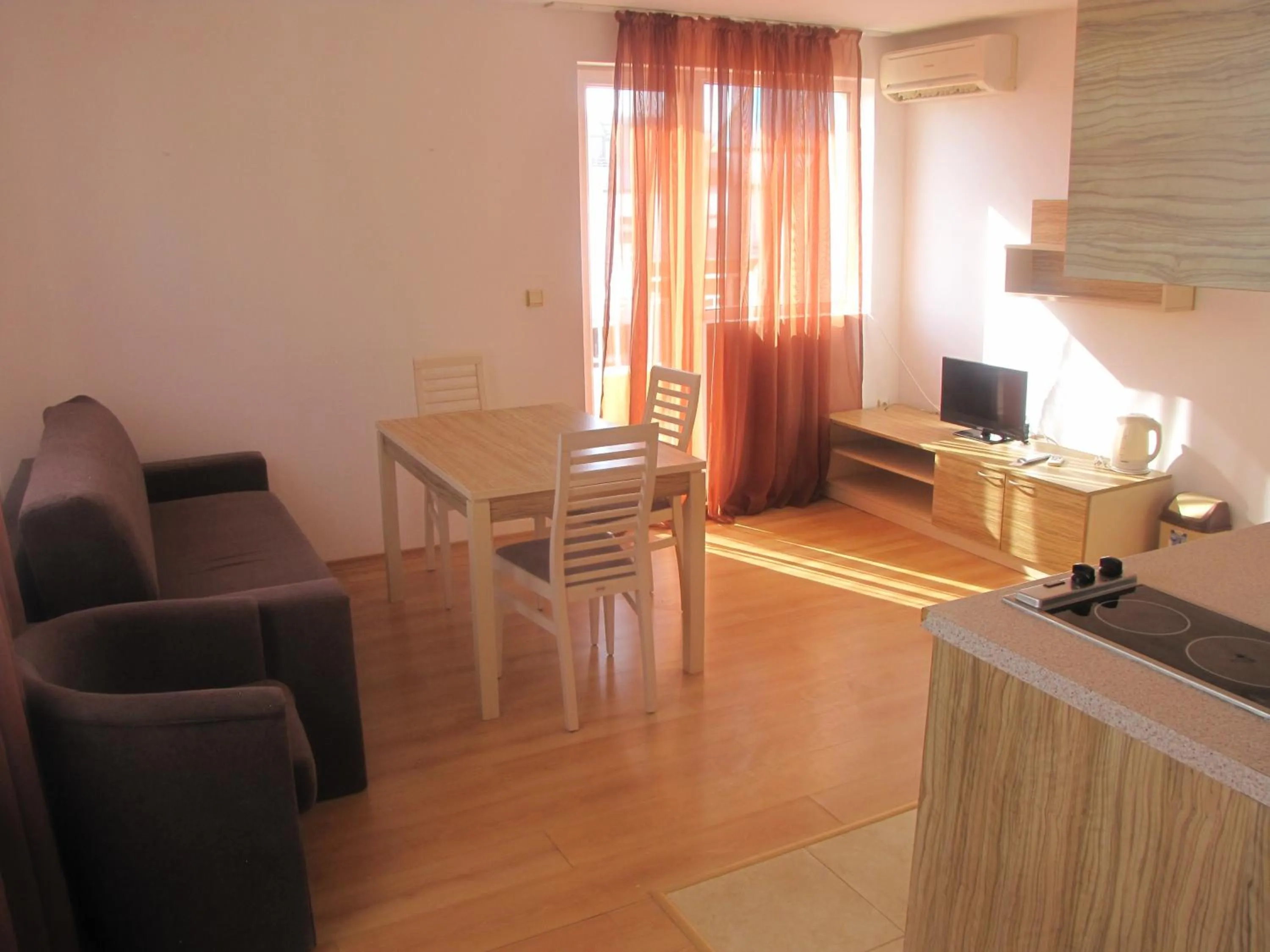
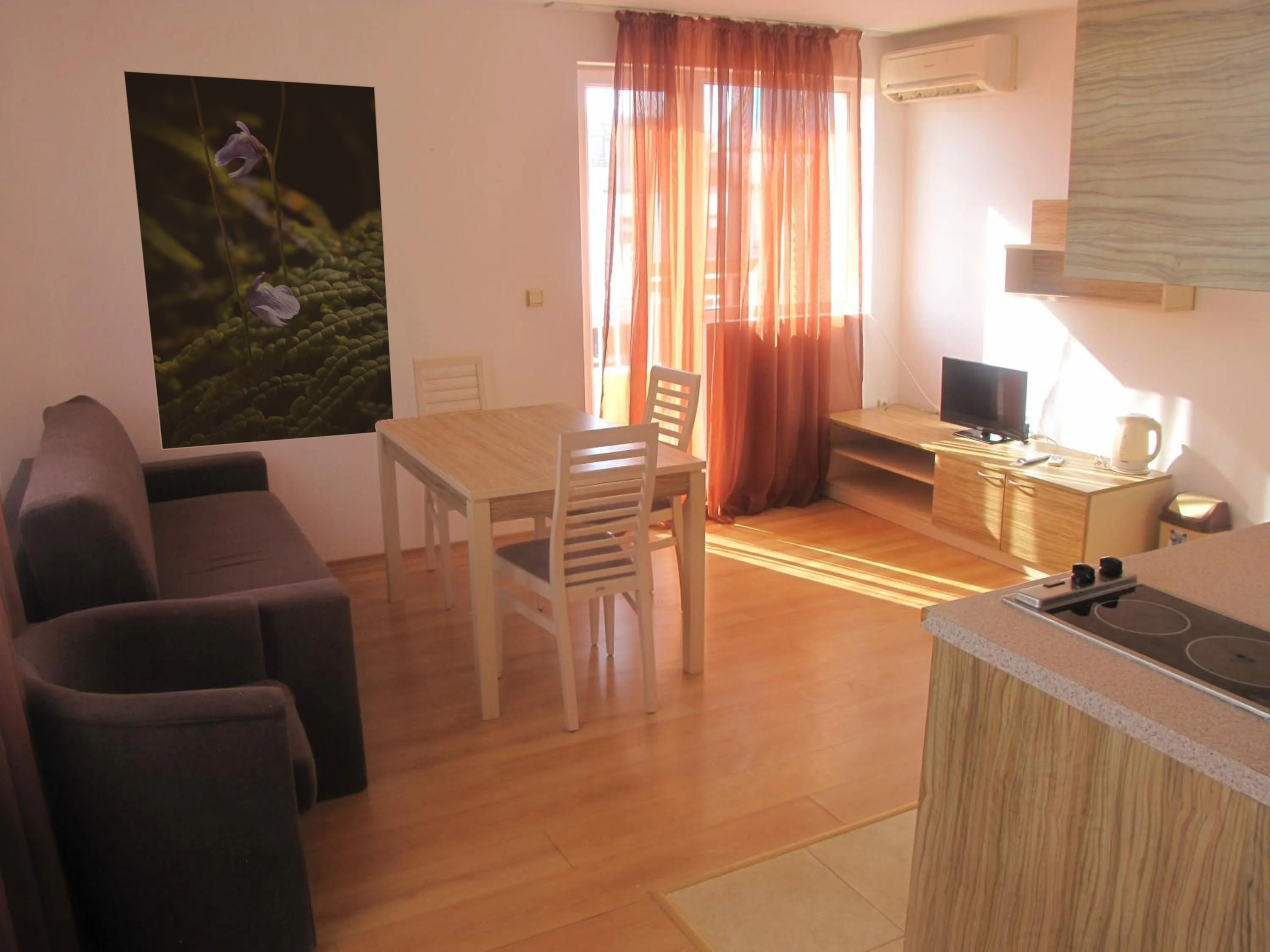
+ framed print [122,70,395,451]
